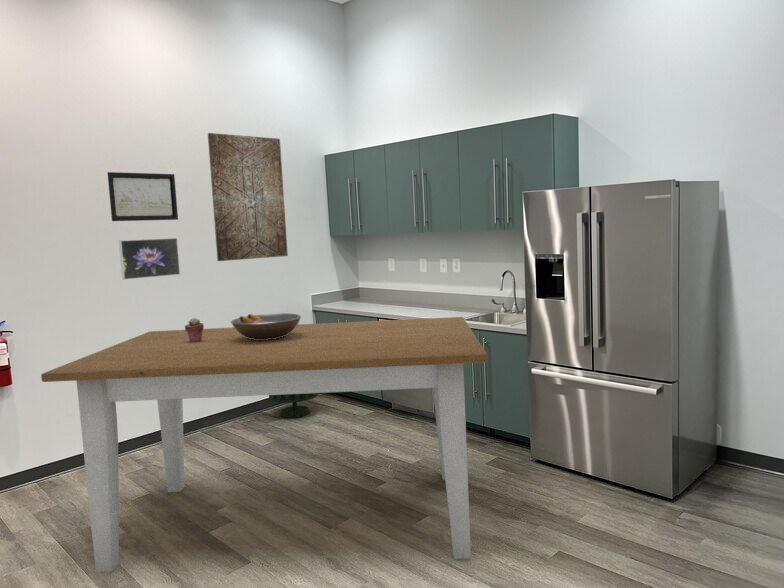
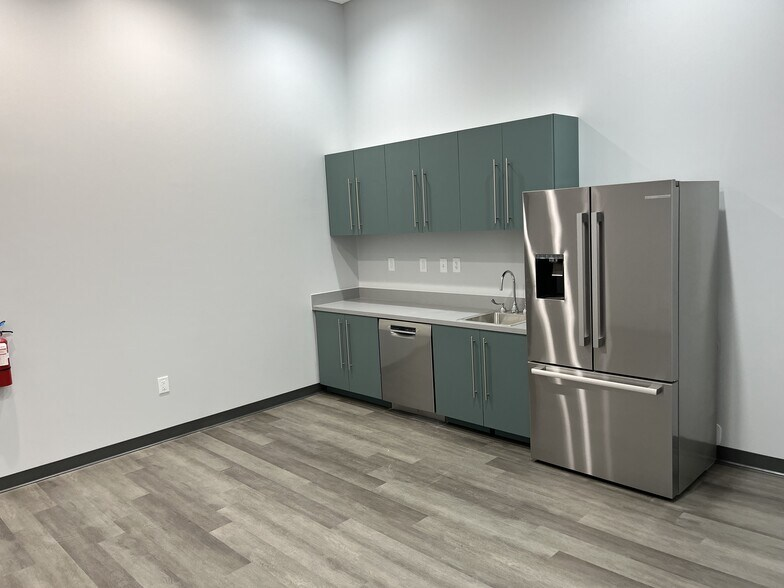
- wall art [207,132,289,262]
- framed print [118,237,181,281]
- potted succulent [184,317,205,342]
- fruit bowl [230,312,302,340]
- table [40,316,489,573]
- wall art [106,171,179,222]
- trash can [268,393,319,419]
